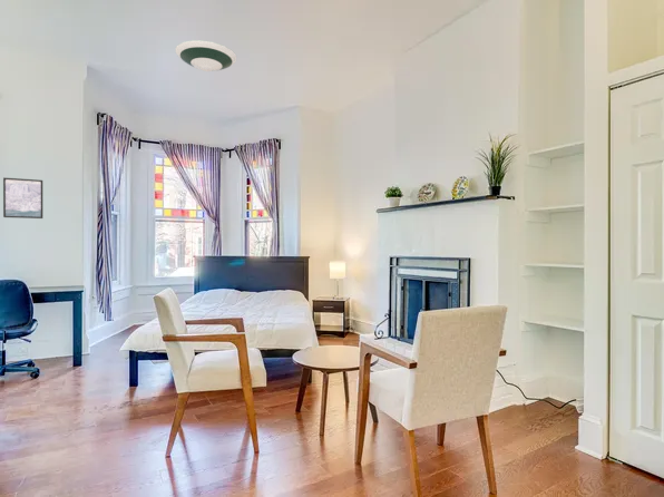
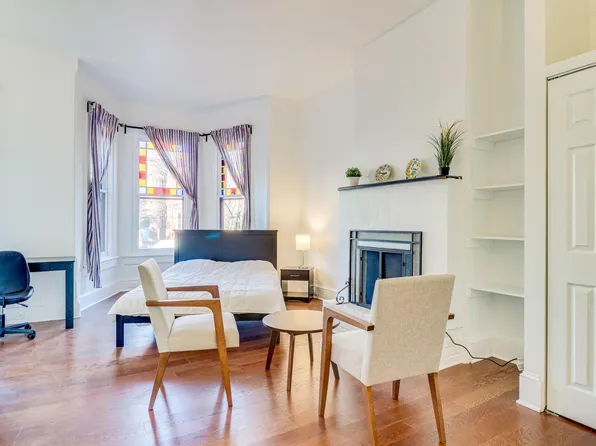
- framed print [2,176,43,220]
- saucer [174,39,237,72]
